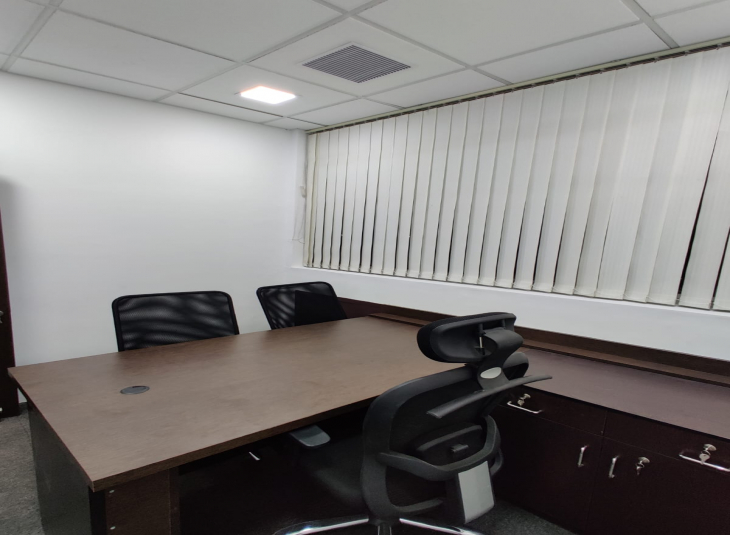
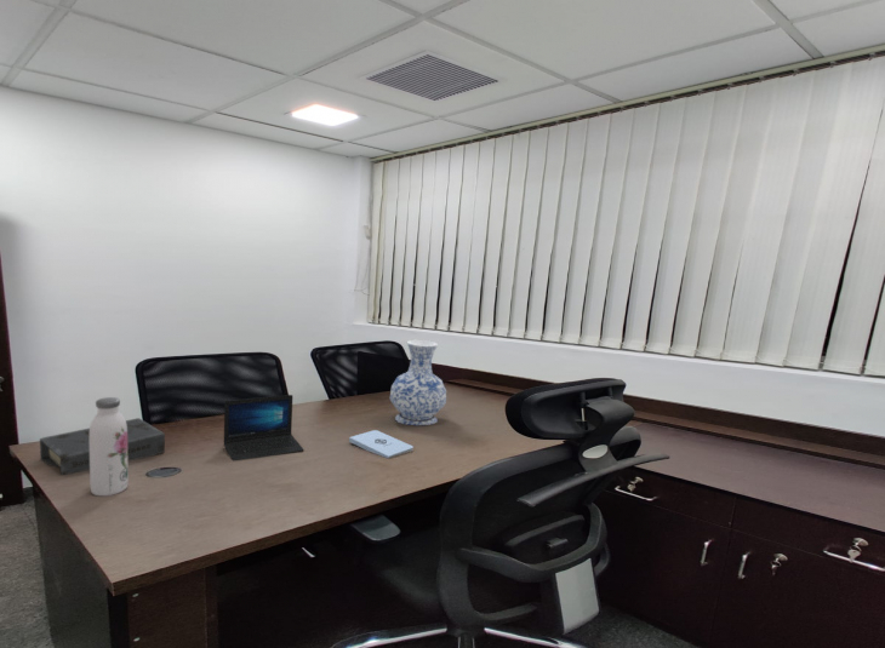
+ water bottle [88,396,130,497]
+ laptop [223,394,306,463]
+ vase [389,339,447,426]
+ notepad [348,429,415,459]
+ book [39,417,166,477]
